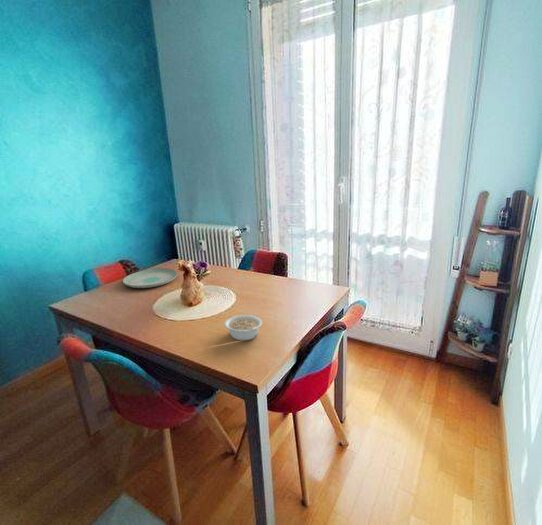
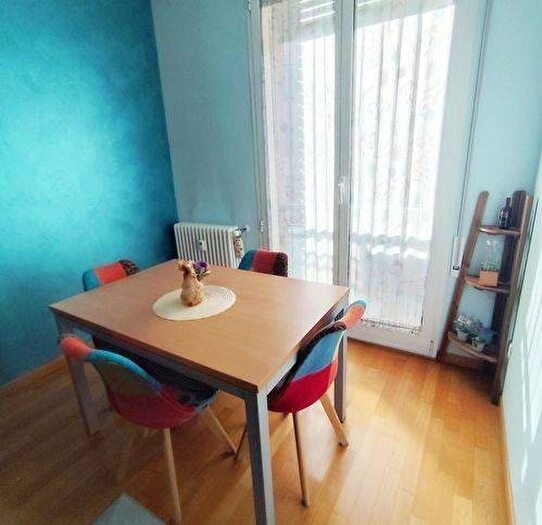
- legume [223,314,263,341]
- plate [122,267,179,289]
